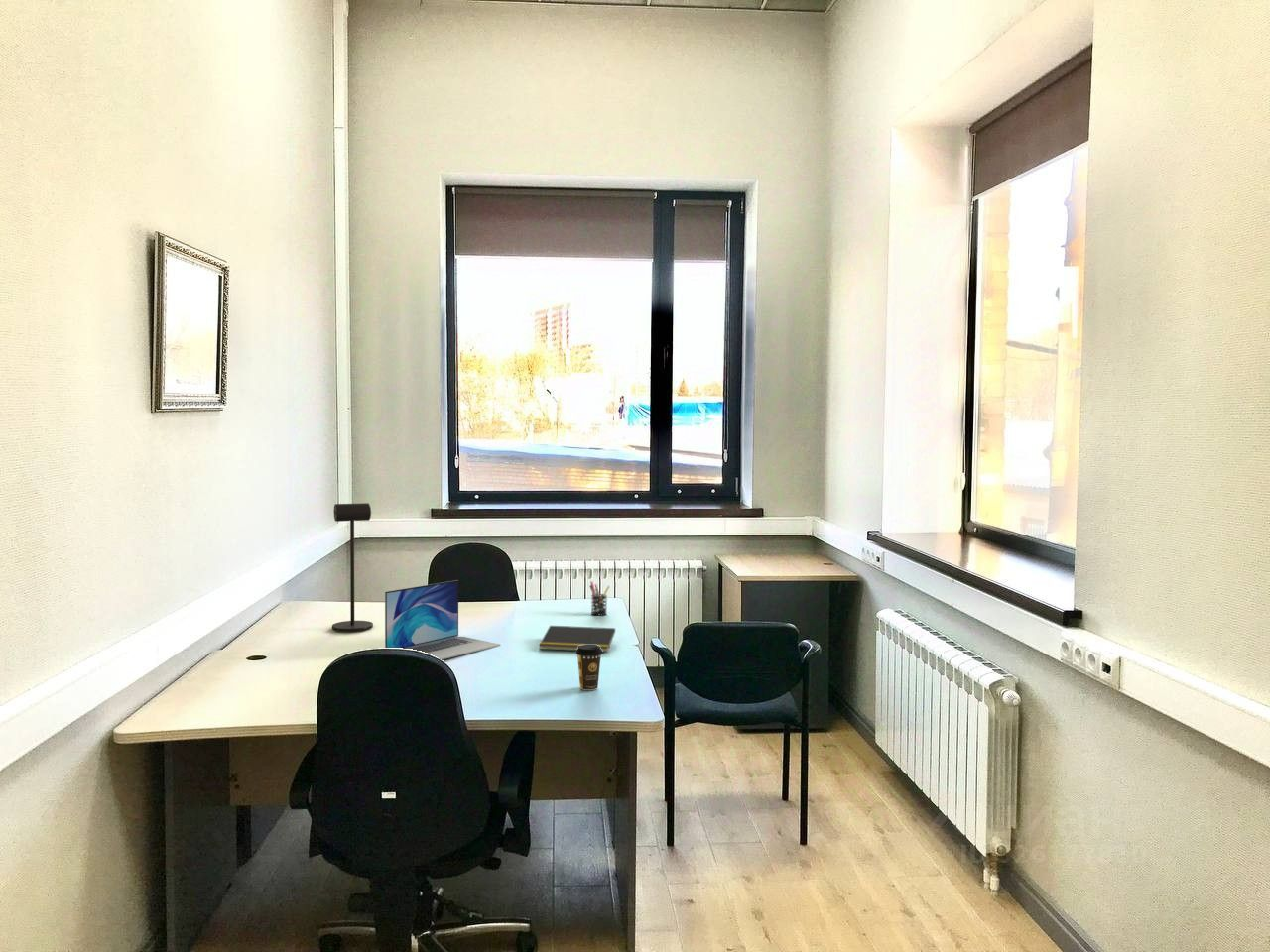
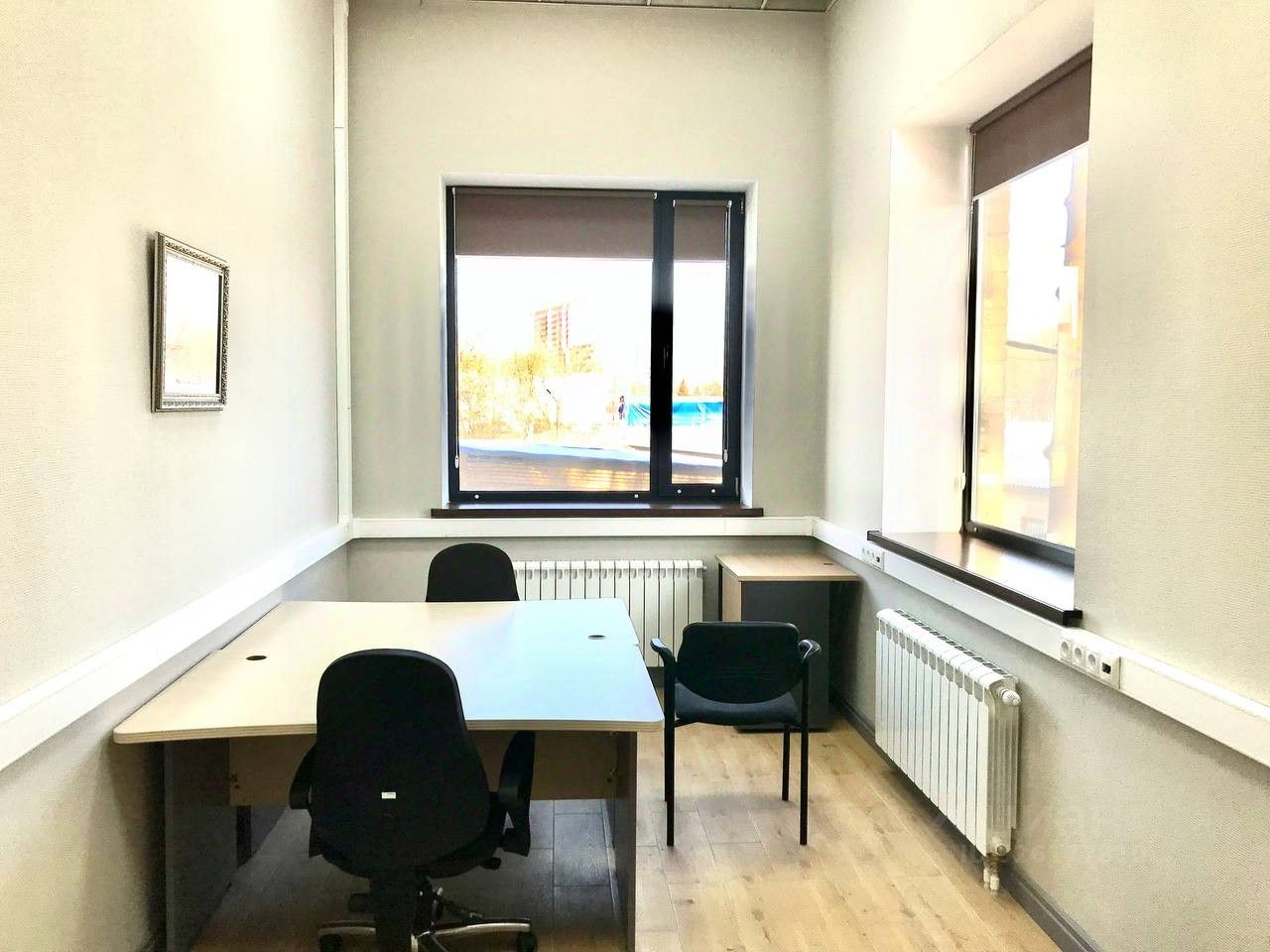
- coffee cup [574,645,603,691]
- pen holder [588,580,611,616]
- notepad [538,625,616,653]
- laptop [384,579,501,660]
- desk lamp [331,502,374,633]
